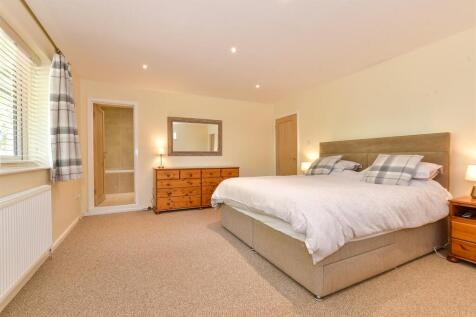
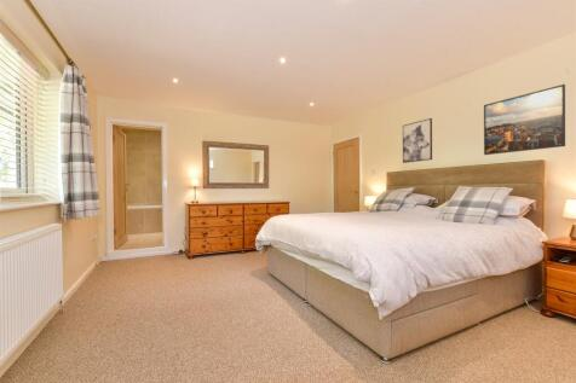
+ wall art [402,117,433,164]
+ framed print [483,83,566,156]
